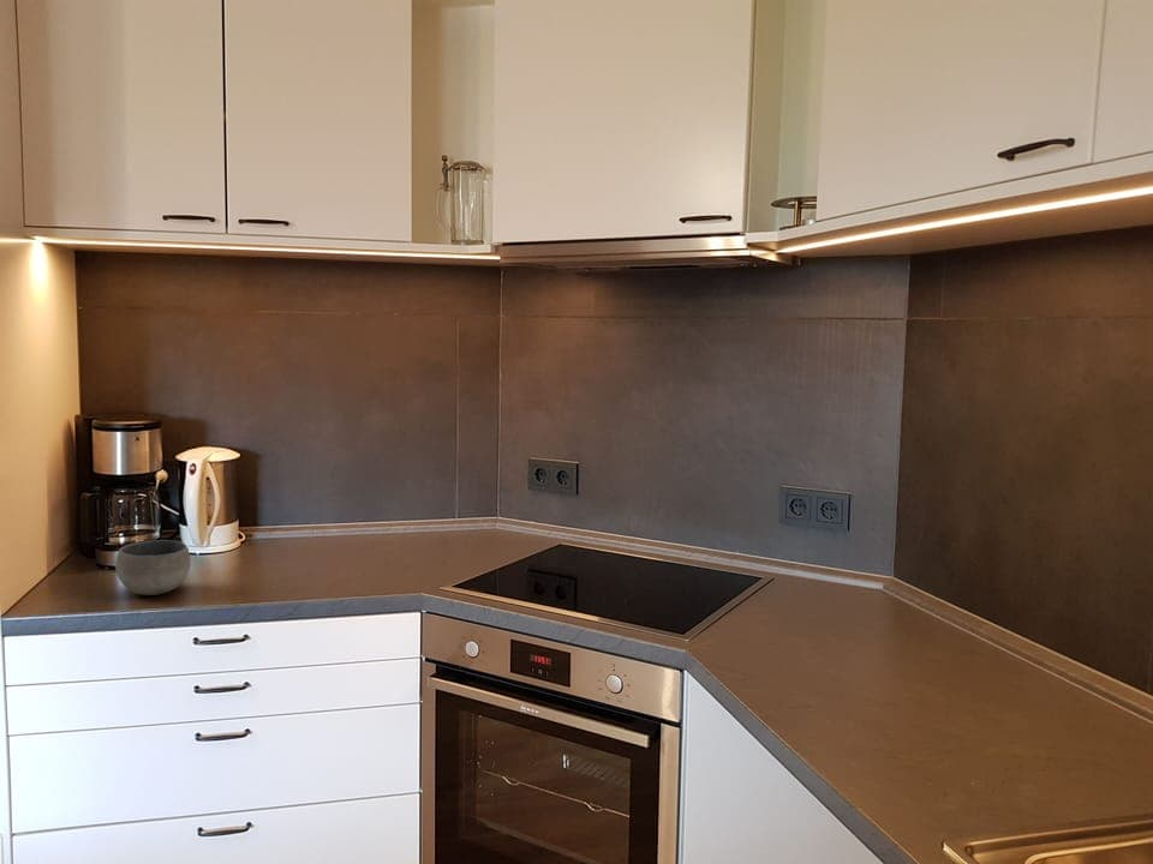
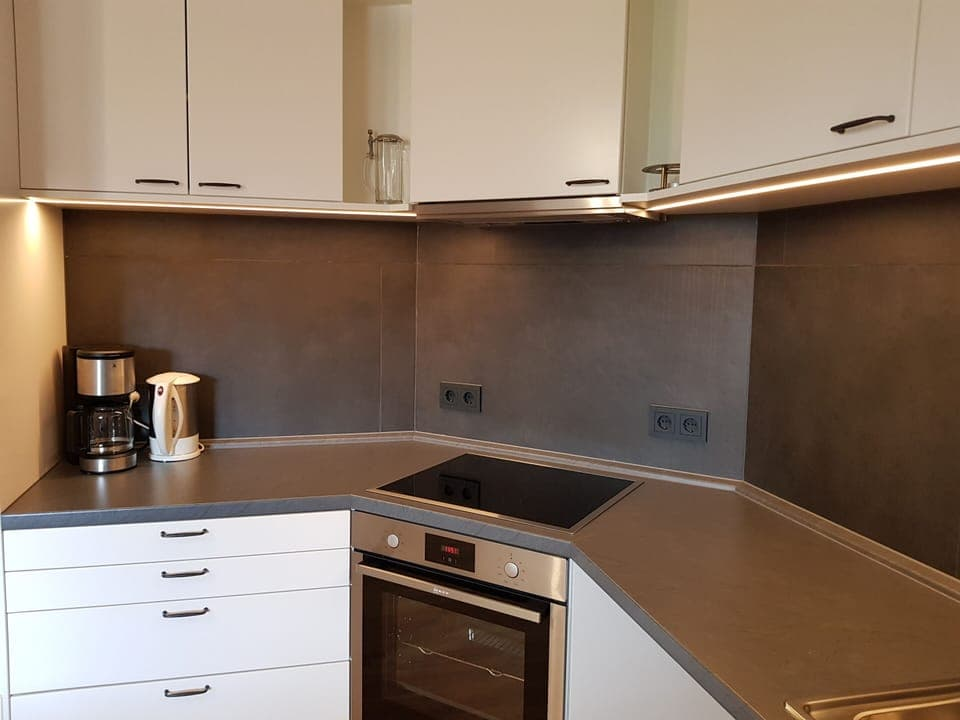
- bowl [114,539,192,596]
